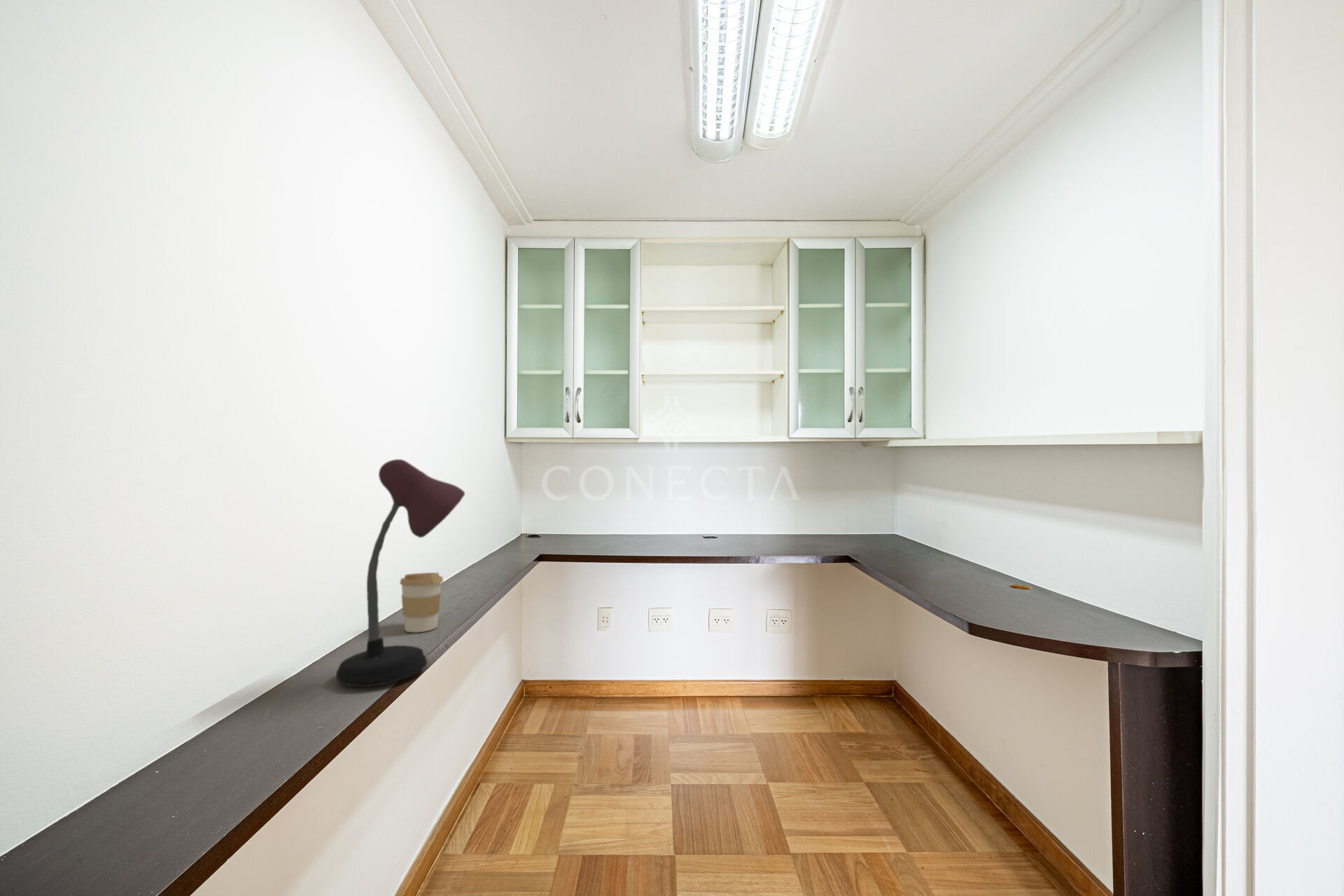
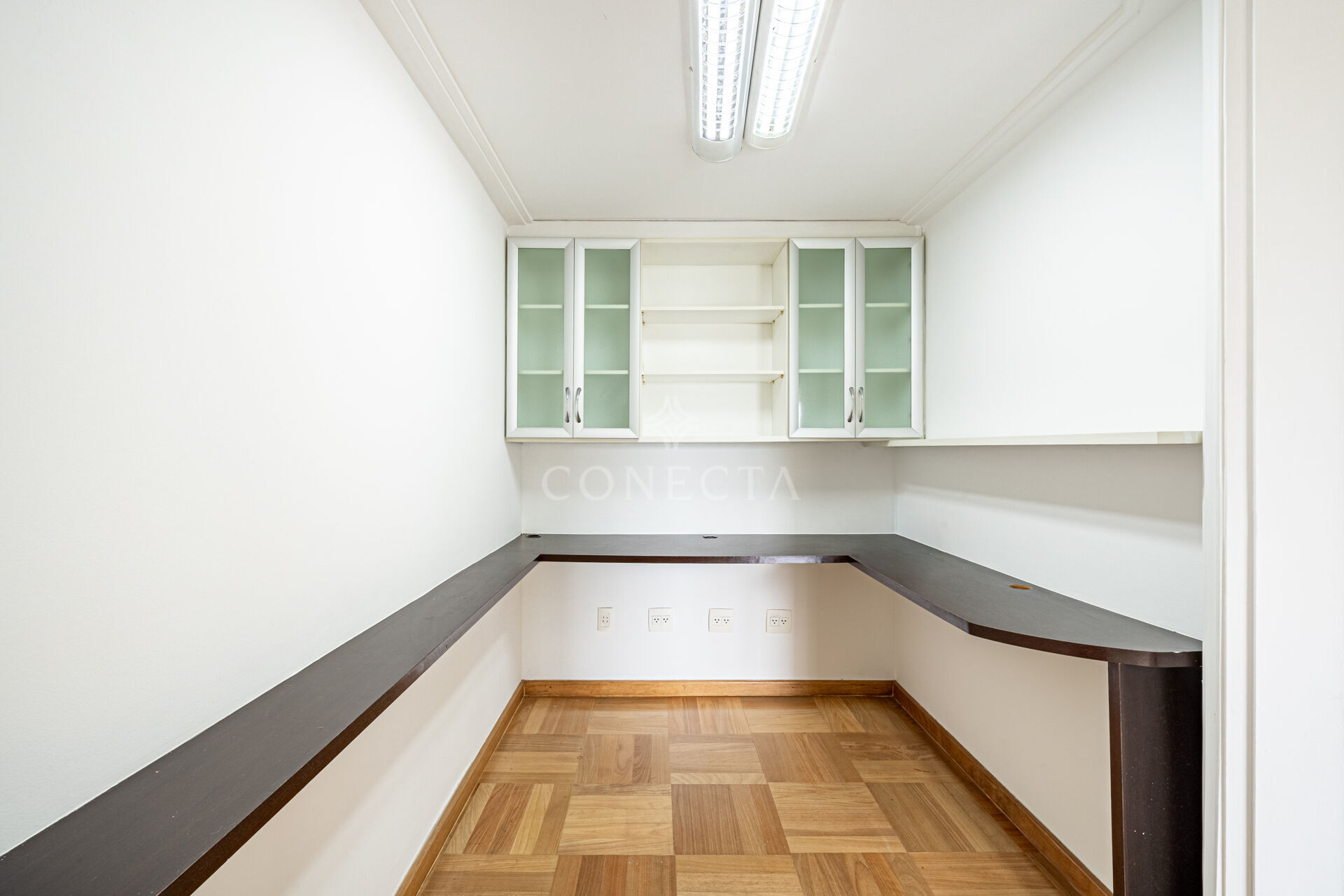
- coffee cup [399,572,444,633]
- desk lamp [335,458,465,687]
